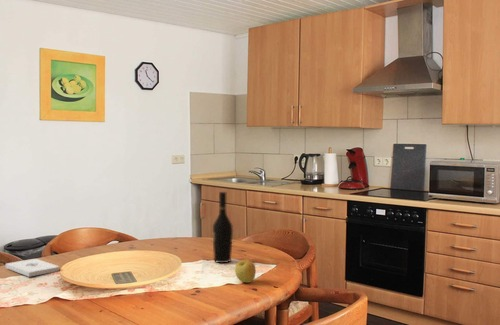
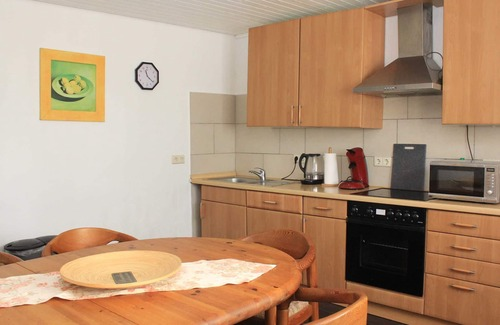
- apple [234,259,257,284]
- notepad [5,258,60,278]
- wine bottle [212,191,234,264]
